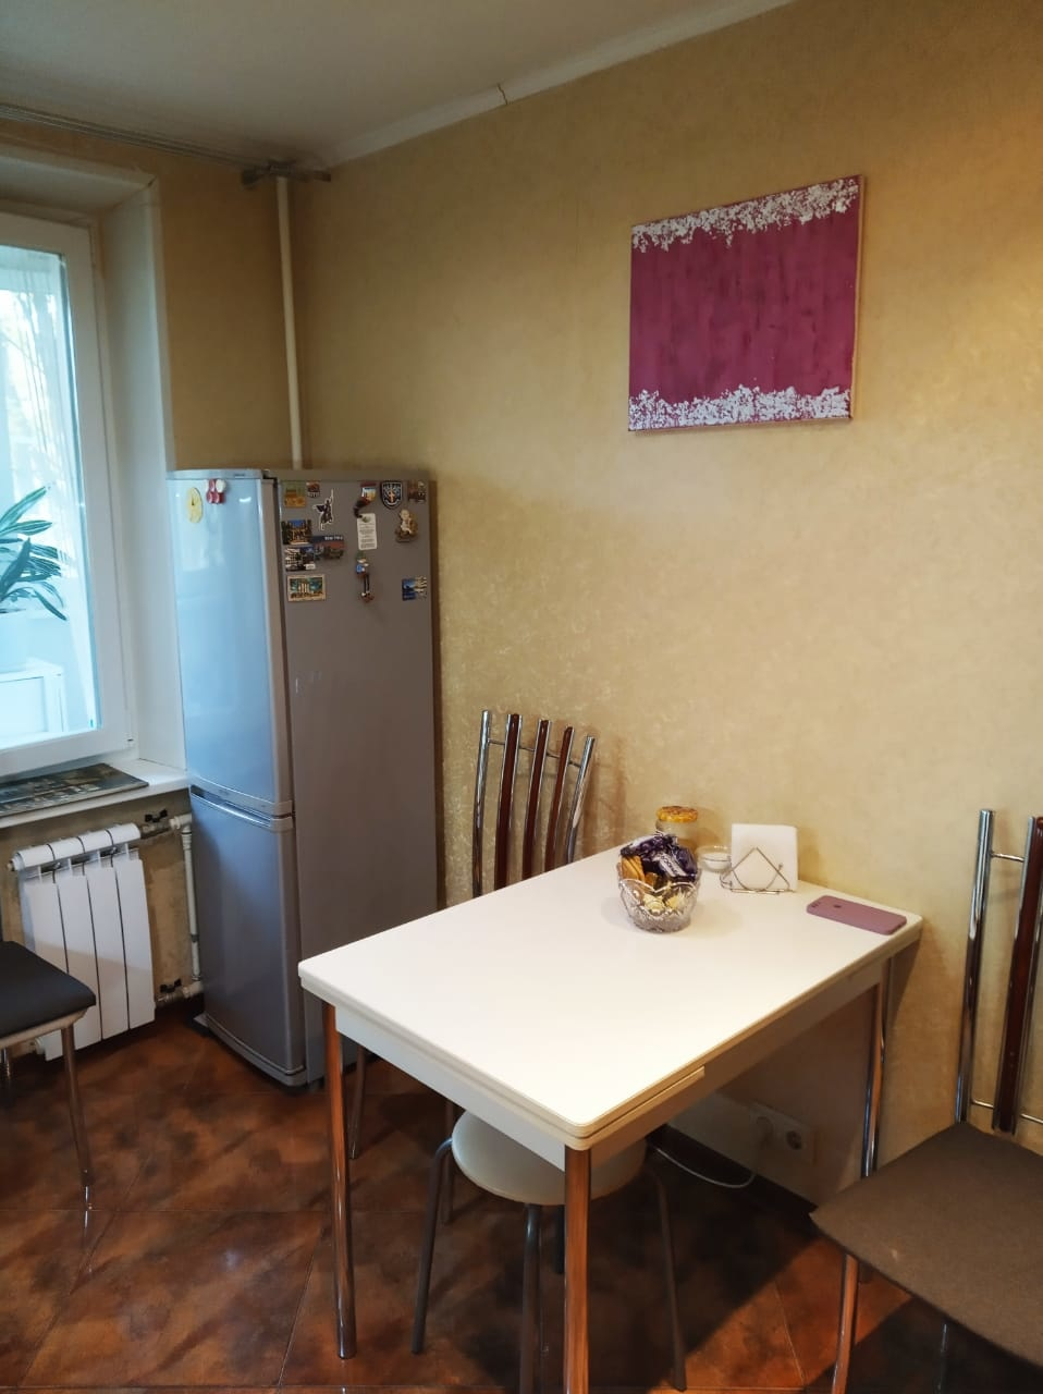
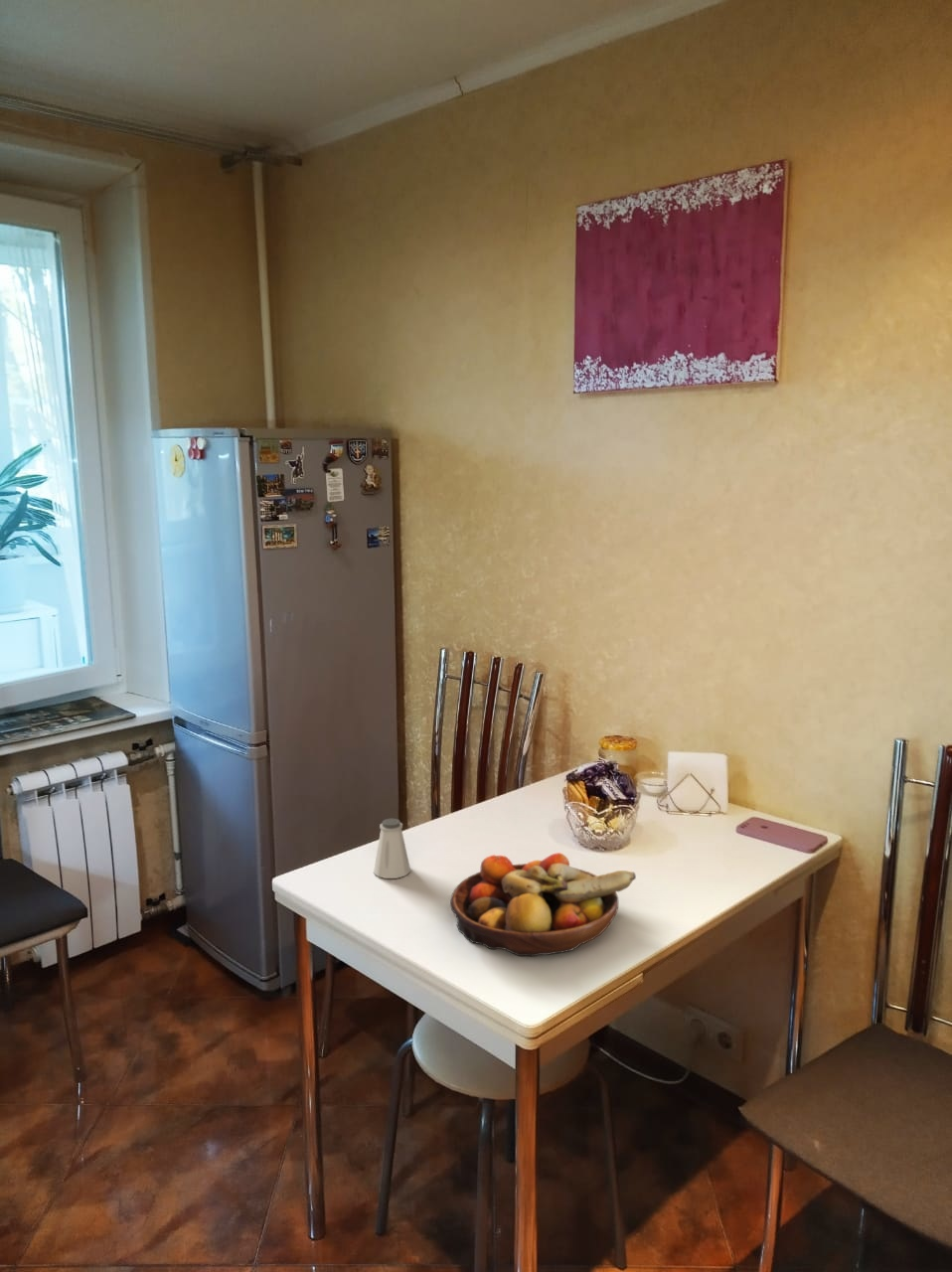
+ fruit bowl [449,852,637,958]
+ saltshaker [373,818,411,879]
